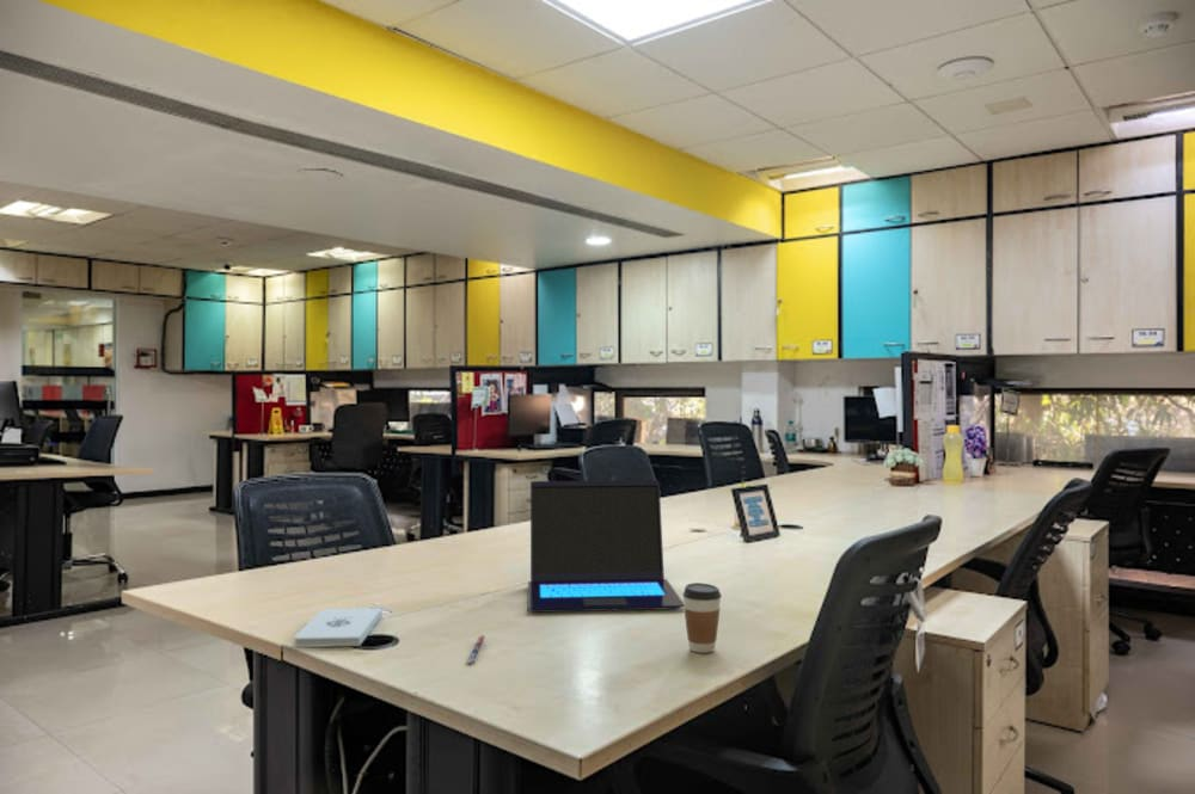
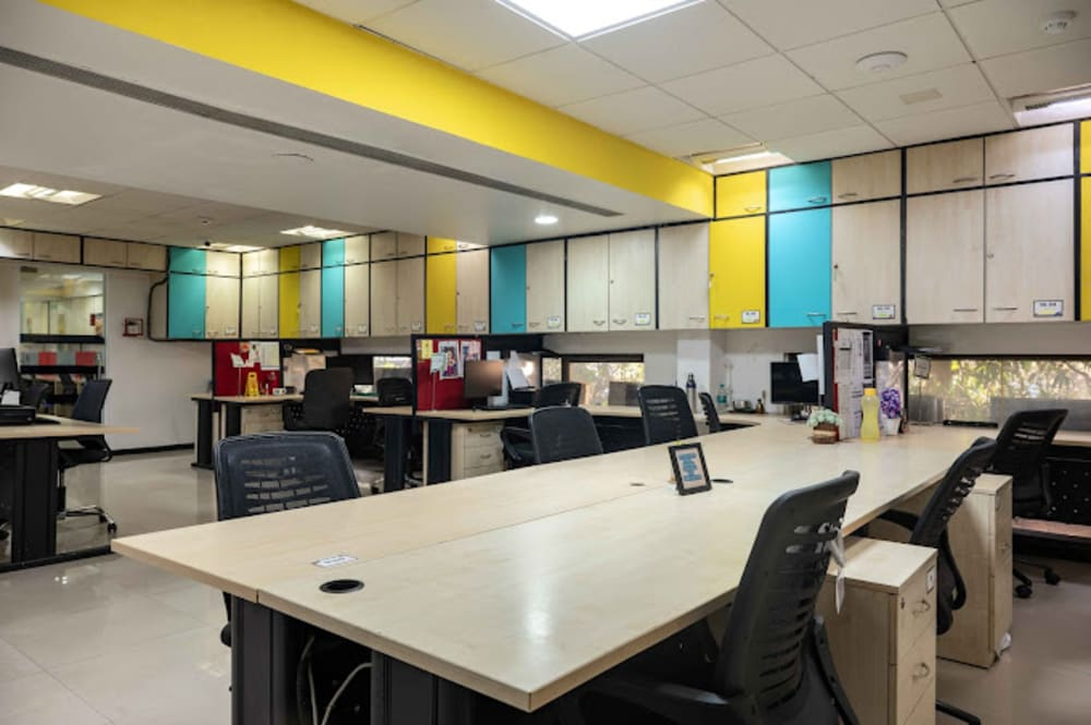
- coffee cup [681,581,723,654]
- laptop [527,479,685,614]
- pen [465,634,486,665]
- notepad [293,607,384,648]
